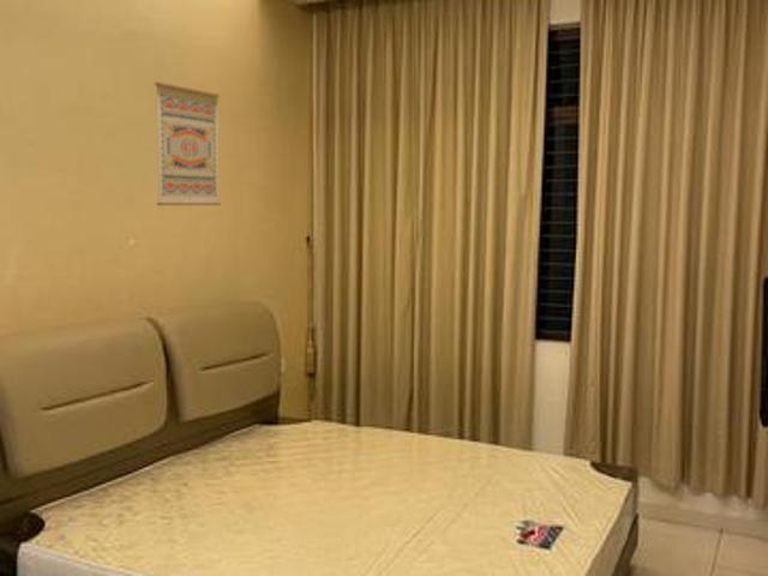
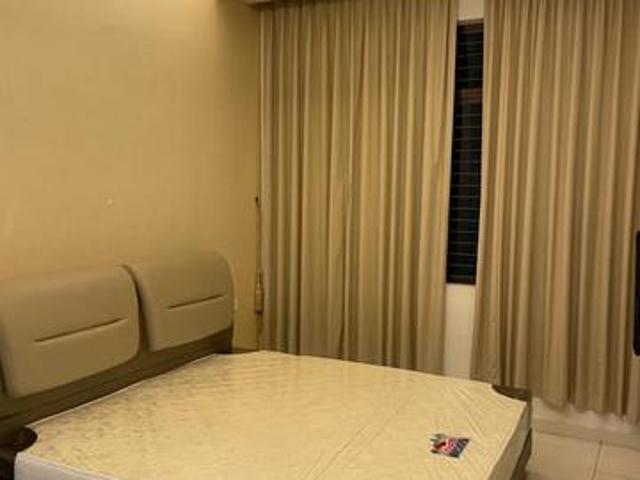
- wall art [154,82,222,206]
